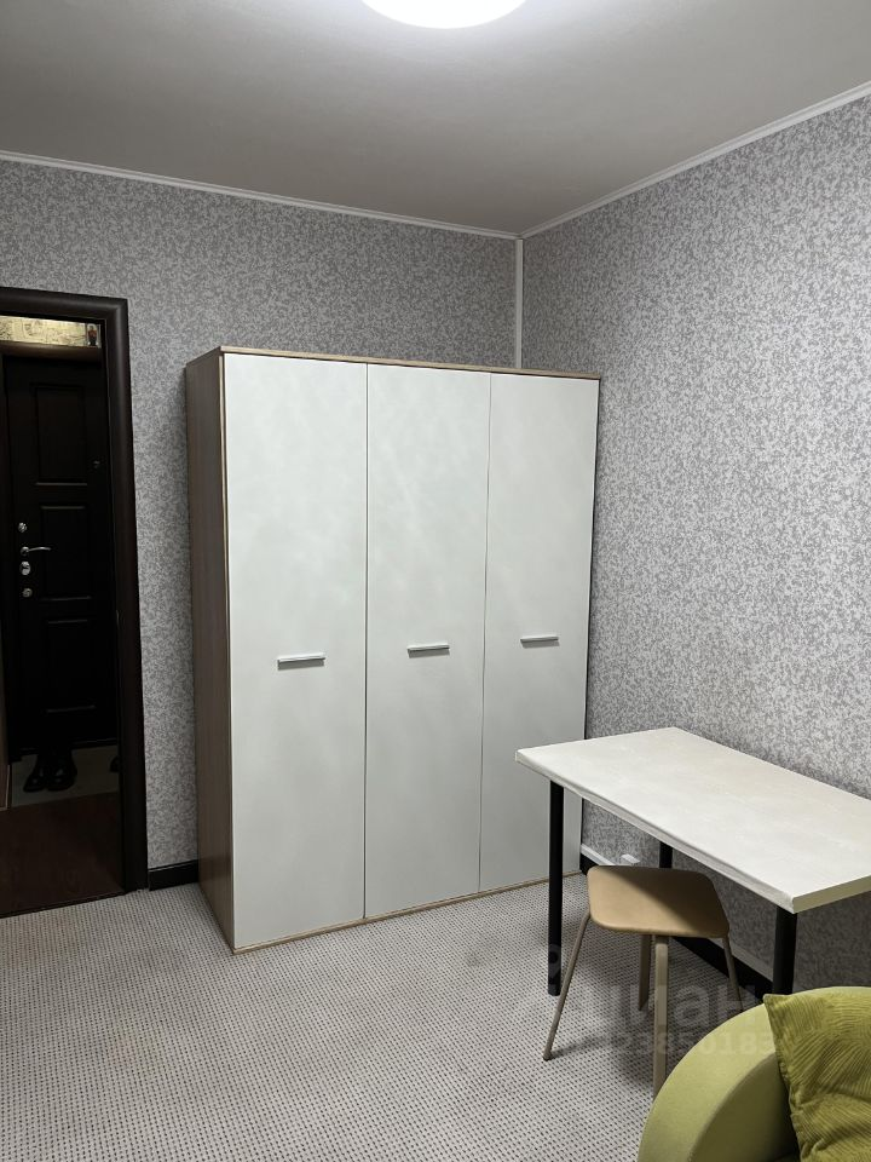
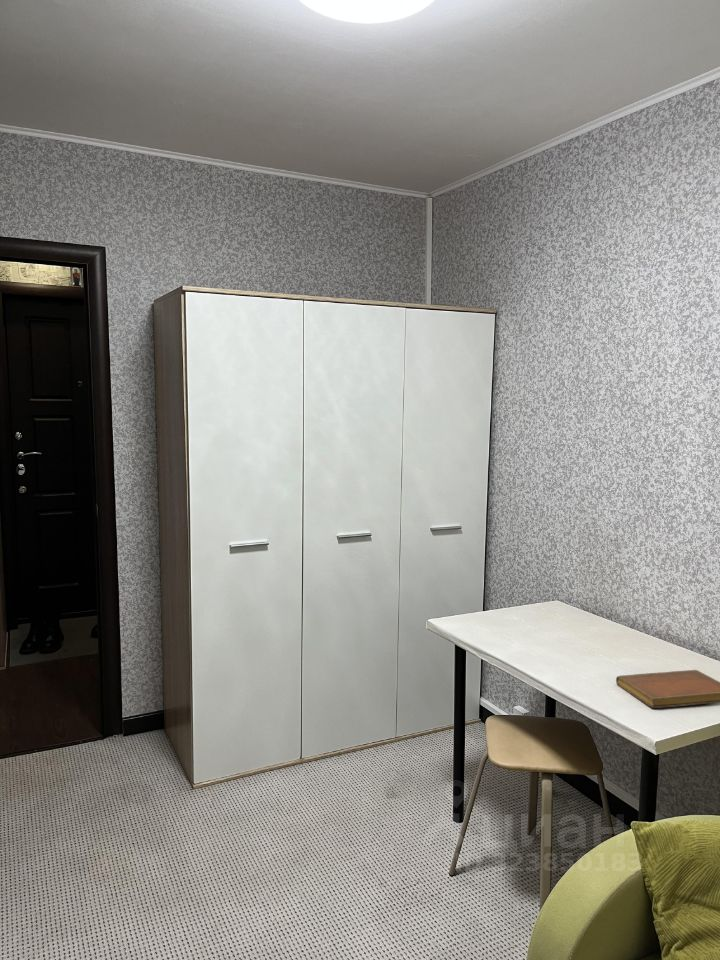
+ notebook [615,669,720,709]
